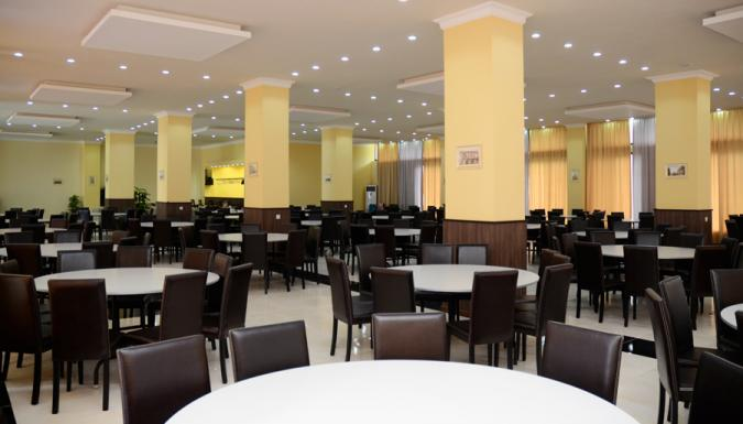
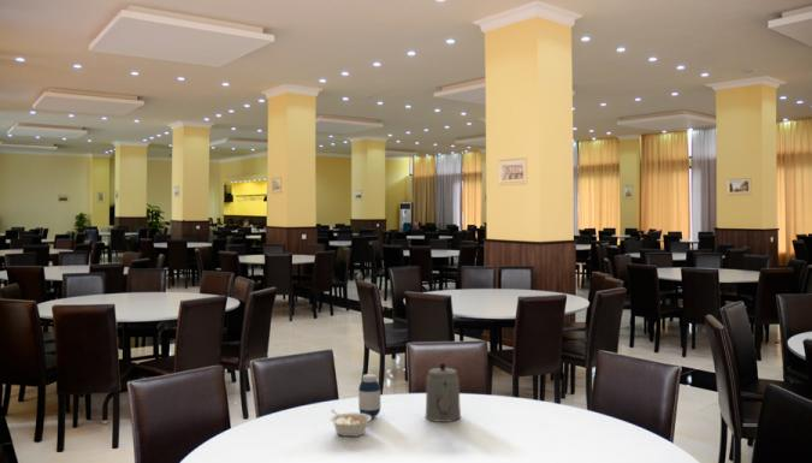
+ medicine bottle [357,373,381,419]
+ legume [330,409,373,438]
+ teapot [425,362,462,423]
